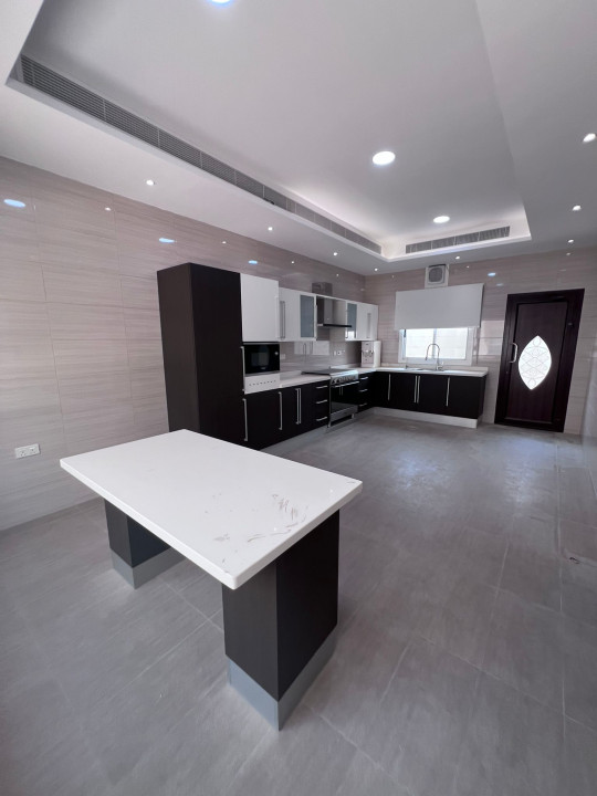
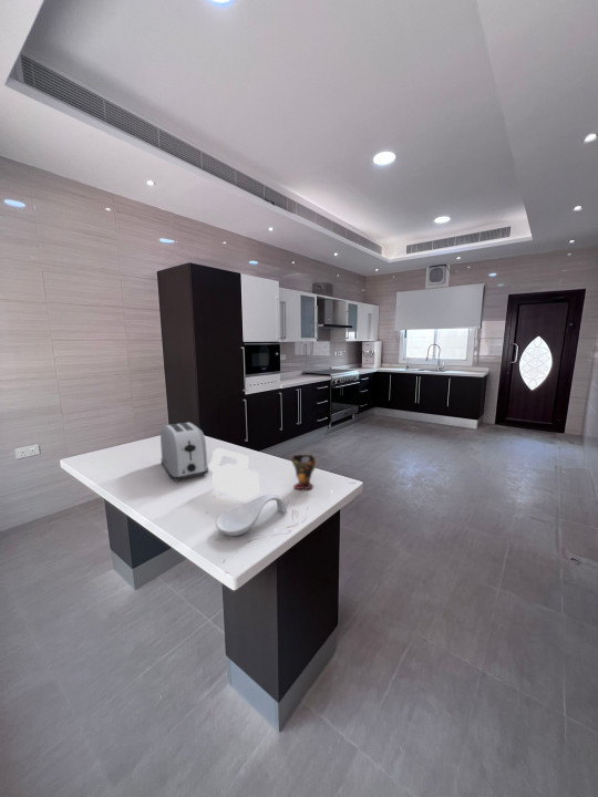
+ box [207,447,259,500]
+ toaster [159,421,209,483]
+ spoon rest [215,493,288,537]
+ cup [290,454,318,490]
